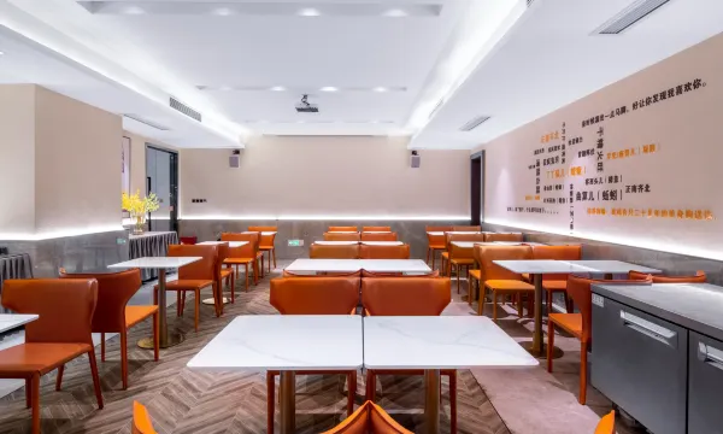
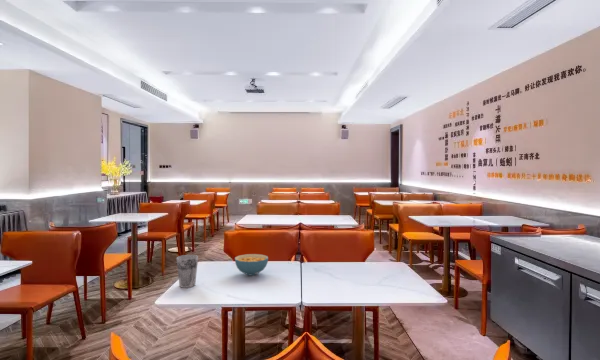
+ cup [175,254,199,289]
+ cereal bowl [234,253,269,276]
